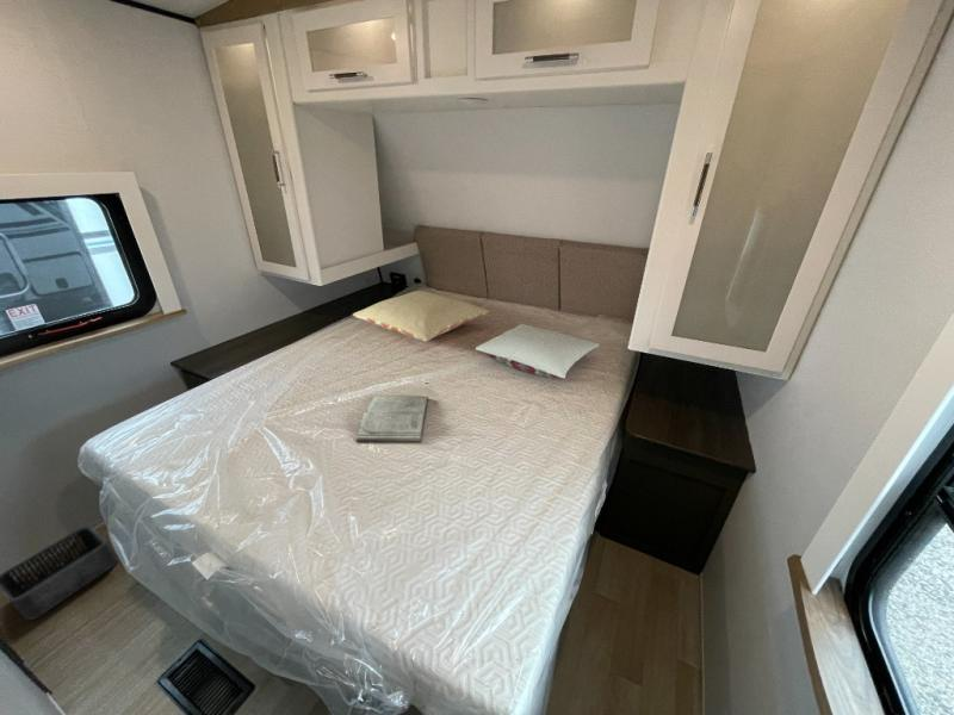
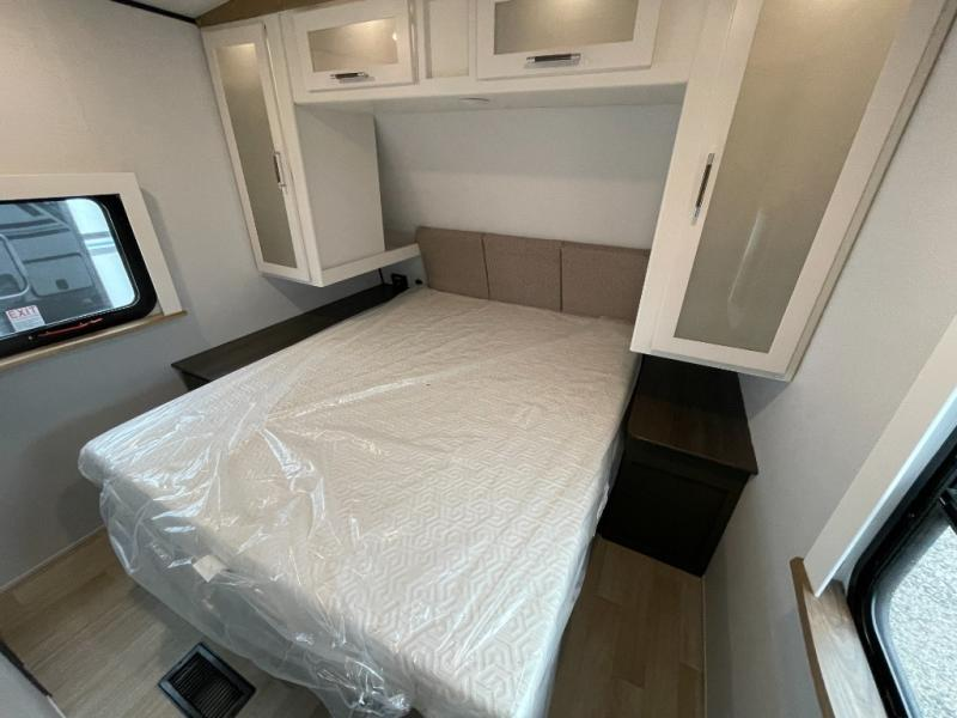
- storage bin [0,526,119,621]
- pillow [352,290,490,343]
- pillow [475,323,601,380]
- diary [354,396,429,443]
